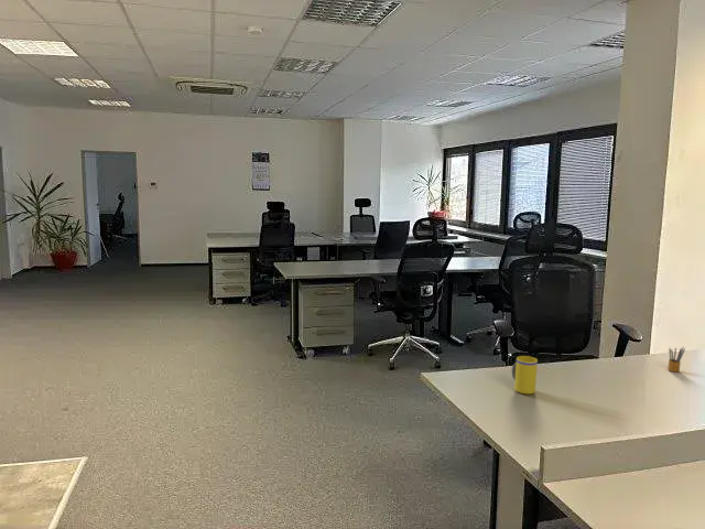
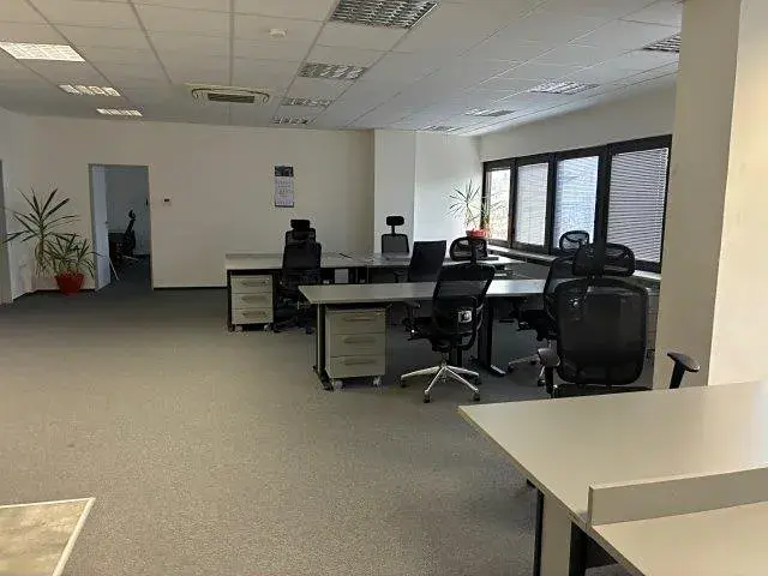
- pencil box [666,346,686,374]
- mug [511,355,539,396]
